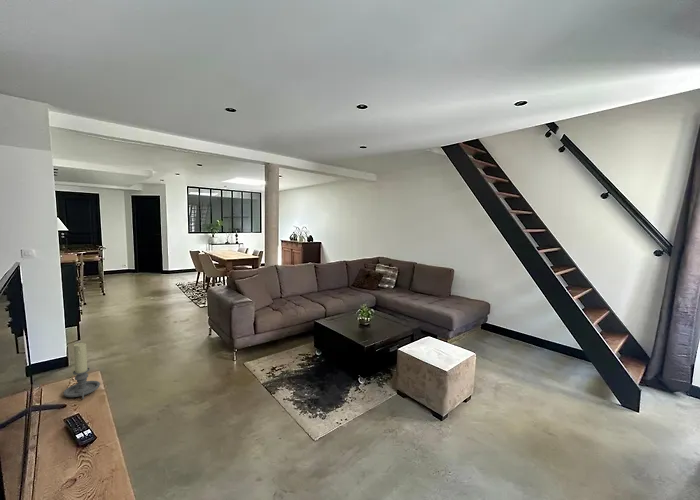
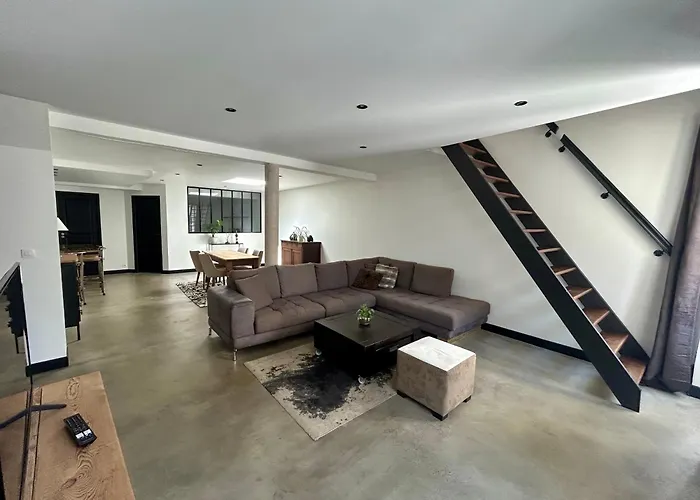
- candle holder [63,341,101,400]
